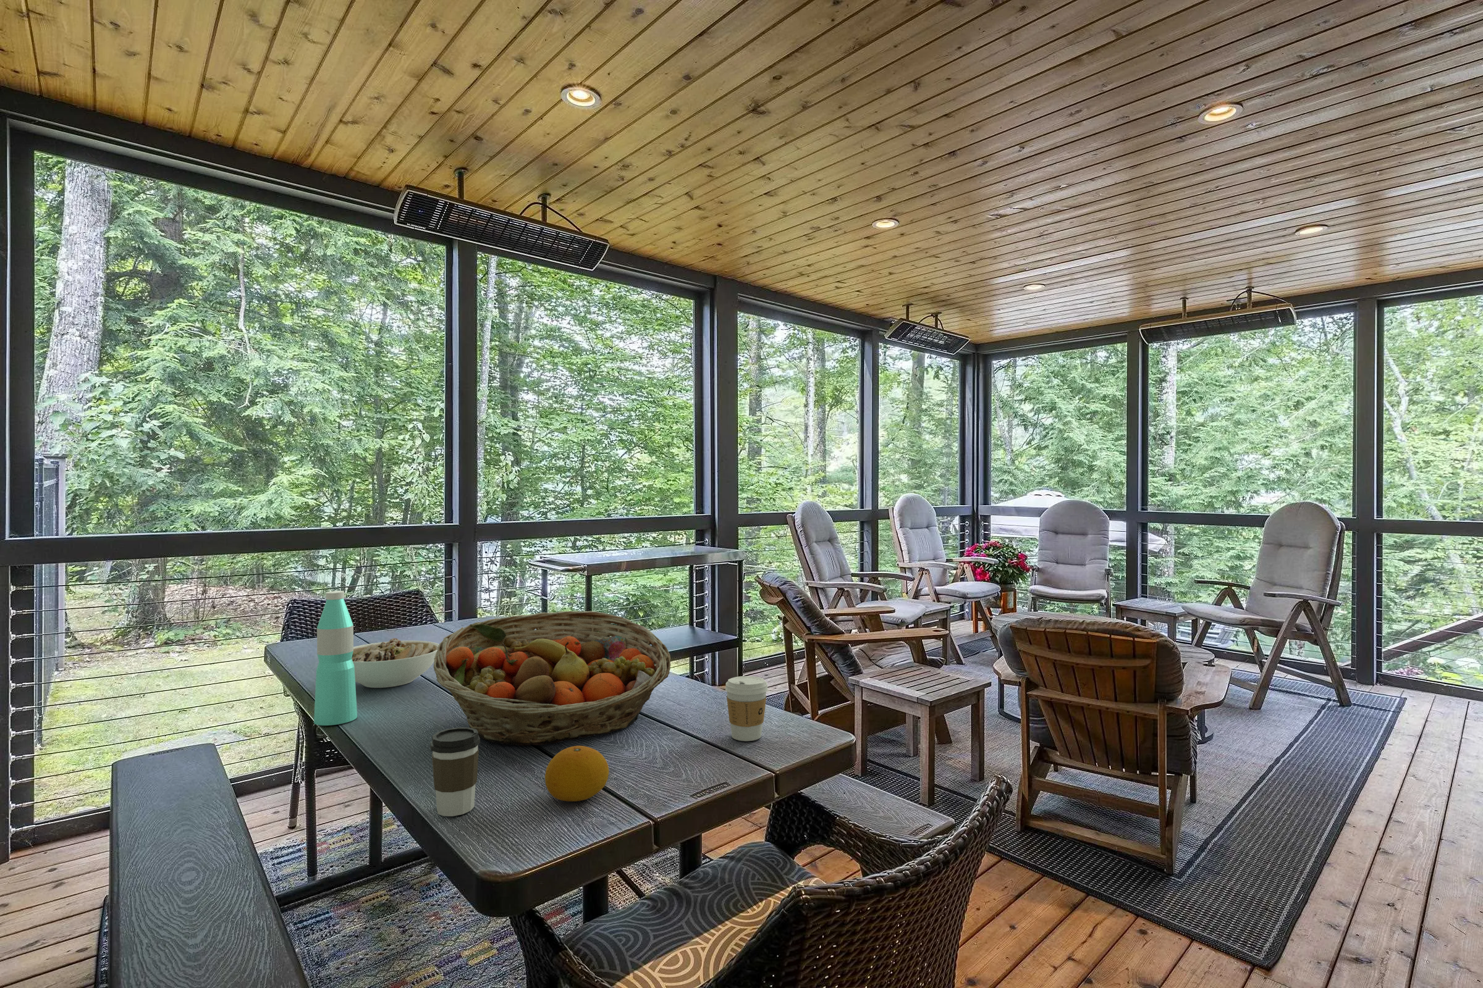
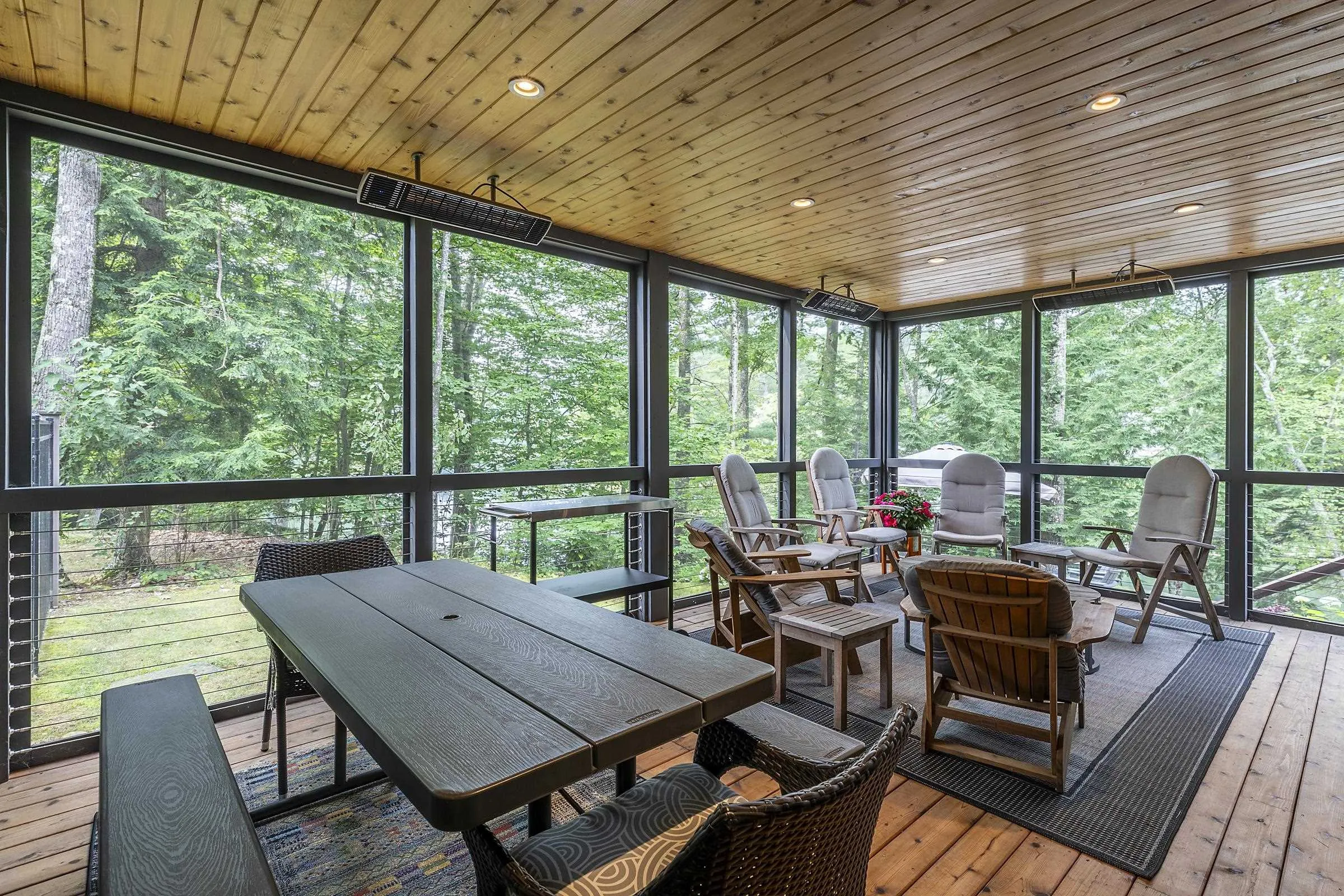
- coffee cup [725,676,769,742]
- water bottle [313,590,358,727]
- bowl [352,637,439,688]
- fruit [544,745,609,802]
- fruit basket [434,611,672,745]
- coffee cup [429,727,481,817]
